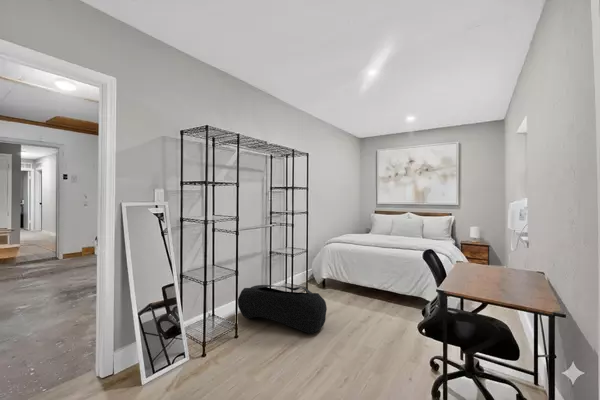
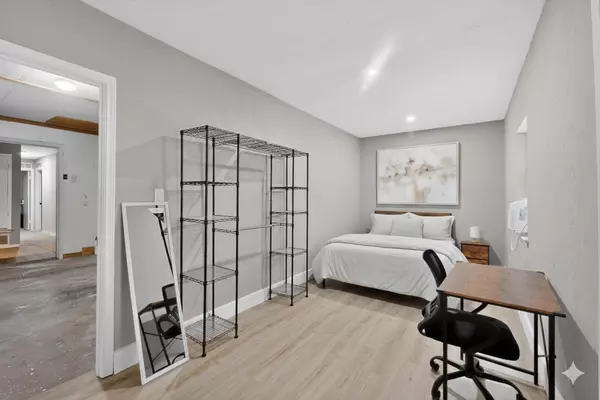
- bag [237,284,328,334]
